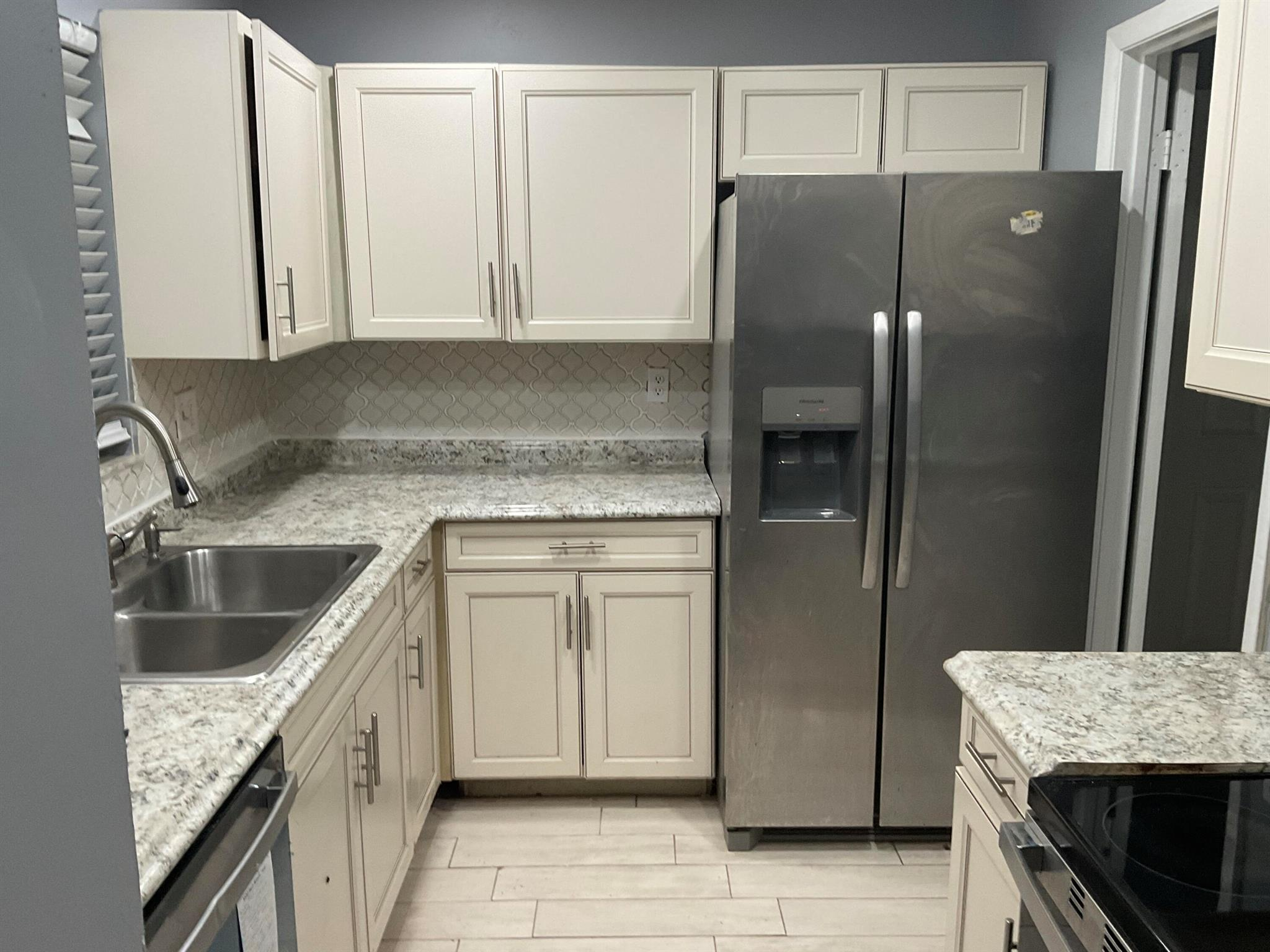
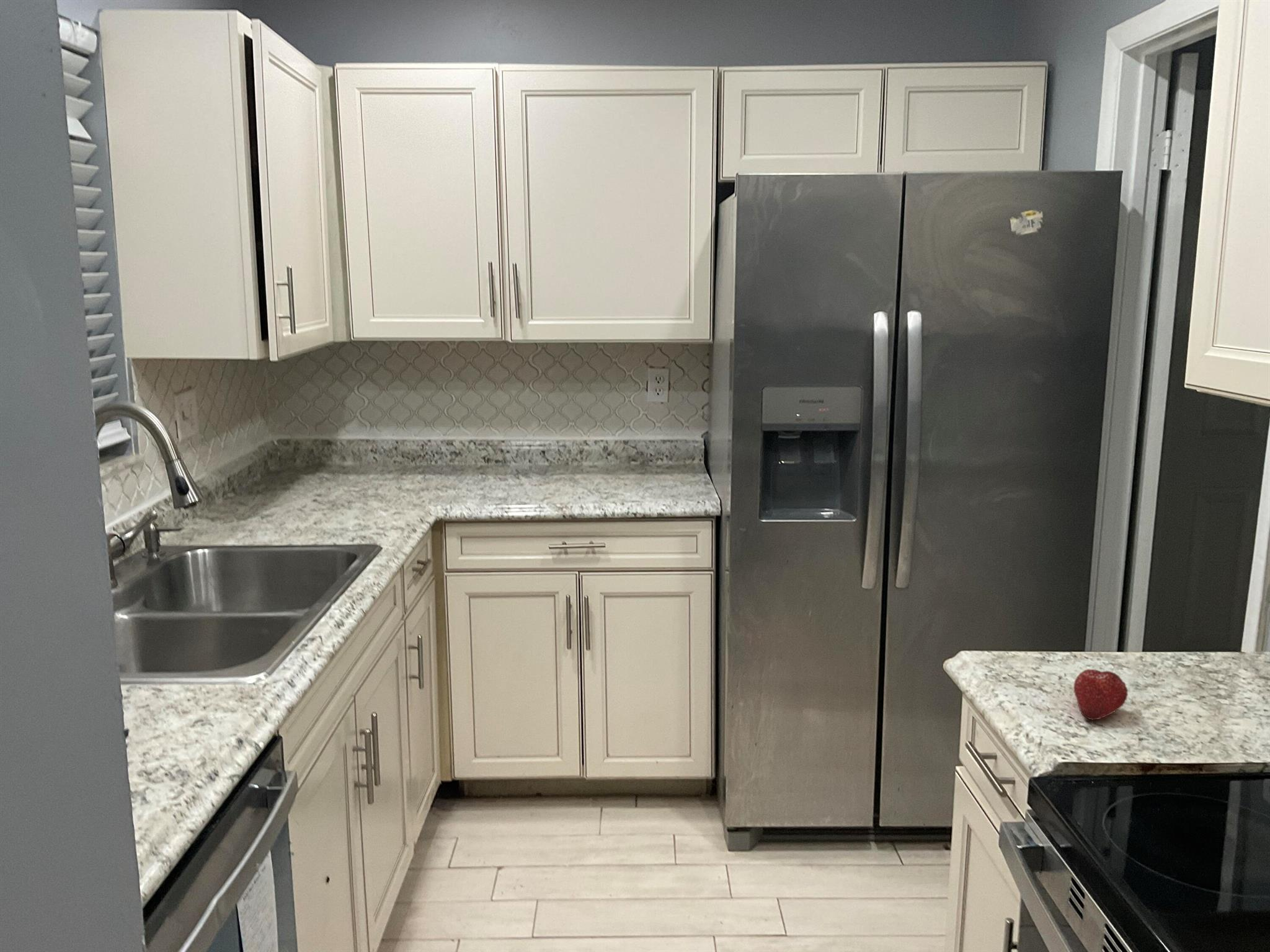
+ fruit [1073,669,1129,721]
